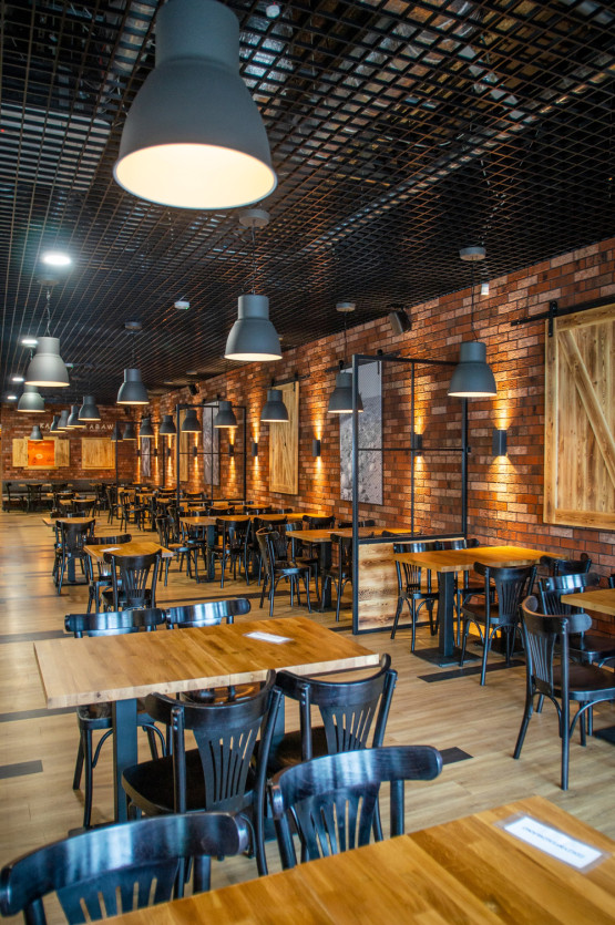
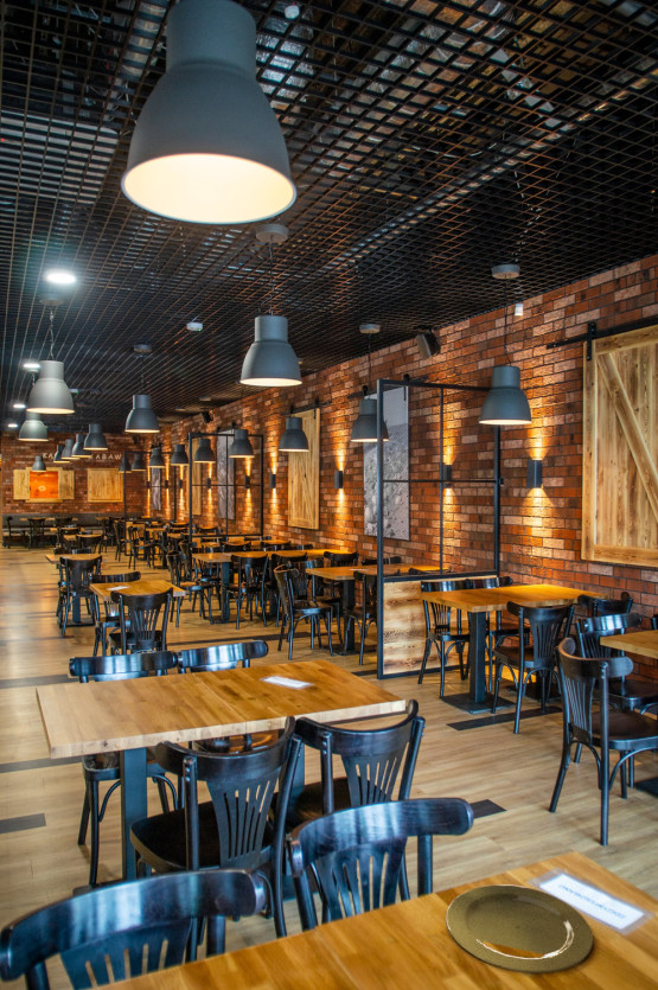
+ plate [445,883,594,975]
